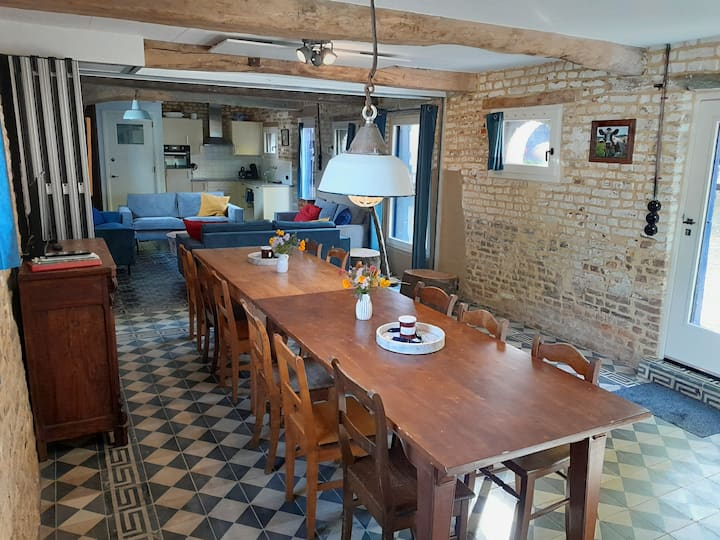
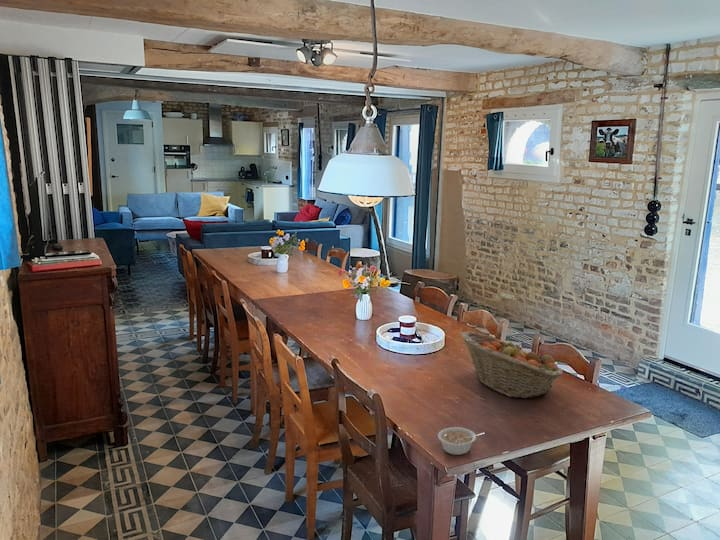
+ fruit basket [460,330,564,399]
+ legume [437,426,485,456]
